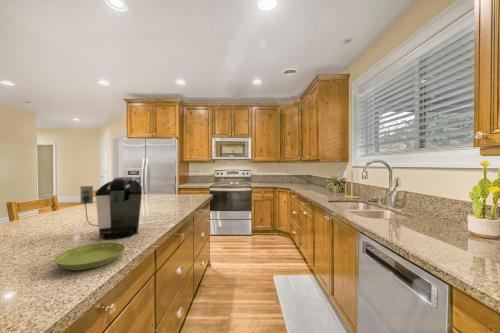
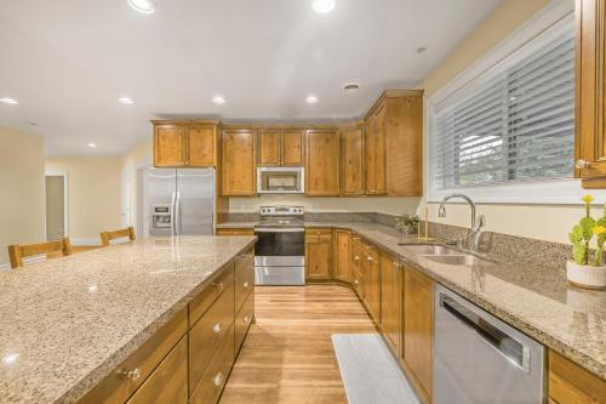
- saucer [54,242,126,271]
- coffee maker [79,176,143,240]
